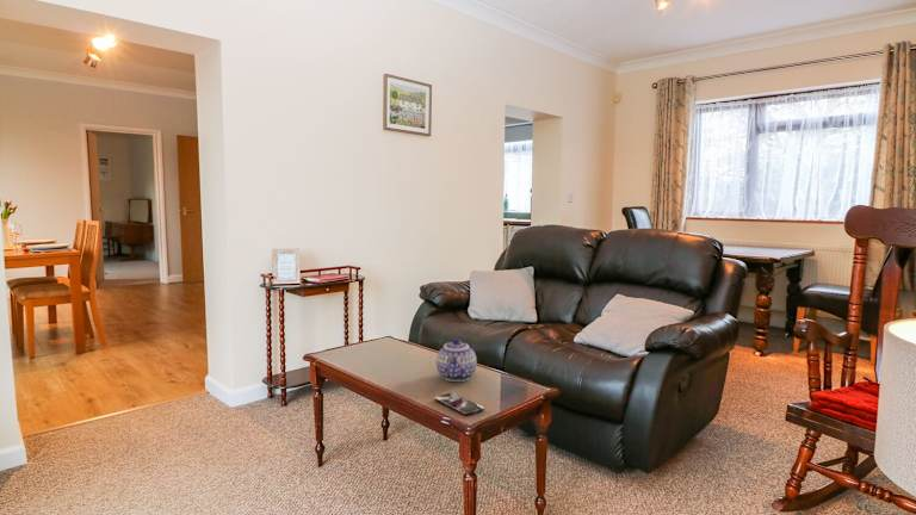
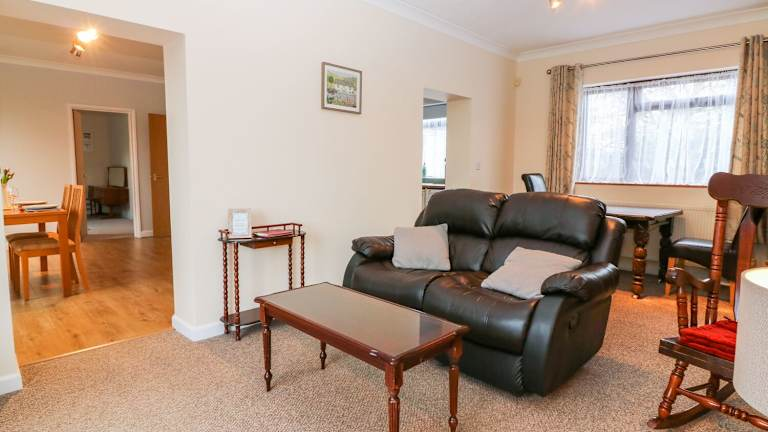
- smartphone [433,391,485,417]
- teapot [435,337,478,383]
